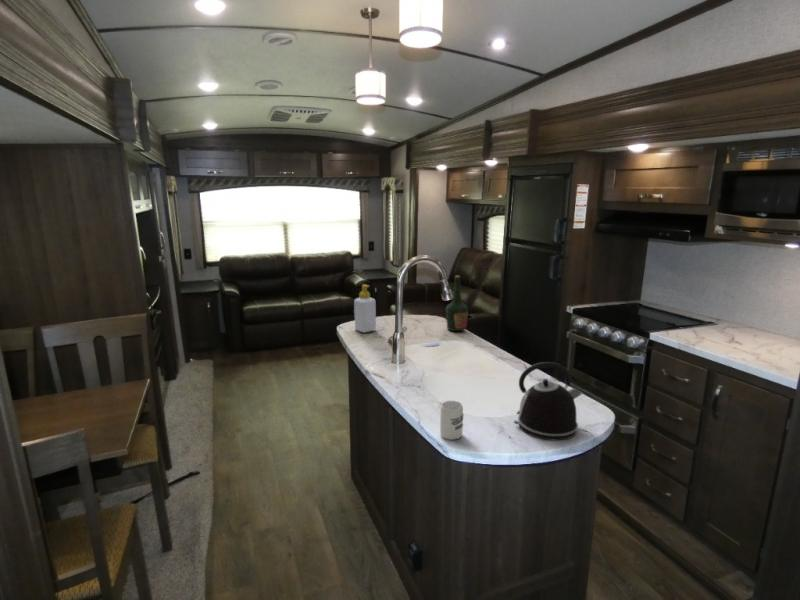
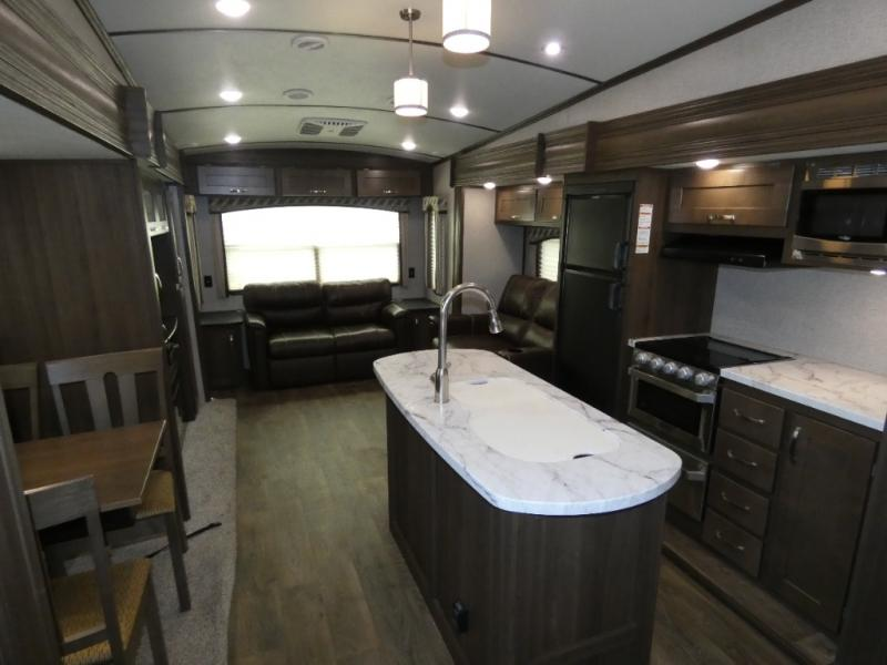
- soap bottle [353,284,377,334]
- cup [439,400,464,441]
- kettle [513,361,584,441]
- bottle [445,275,469,332]
